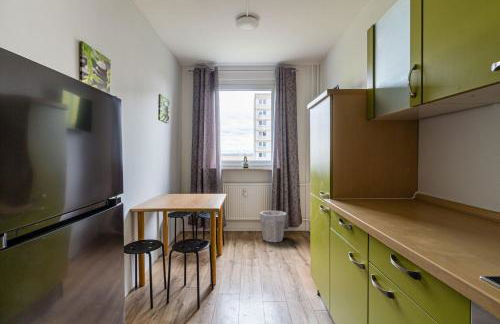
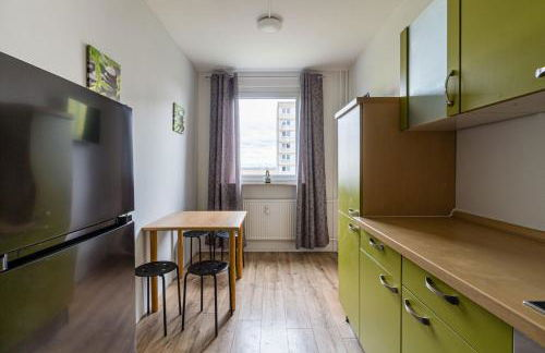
- waste bin [259,210,288,243]
